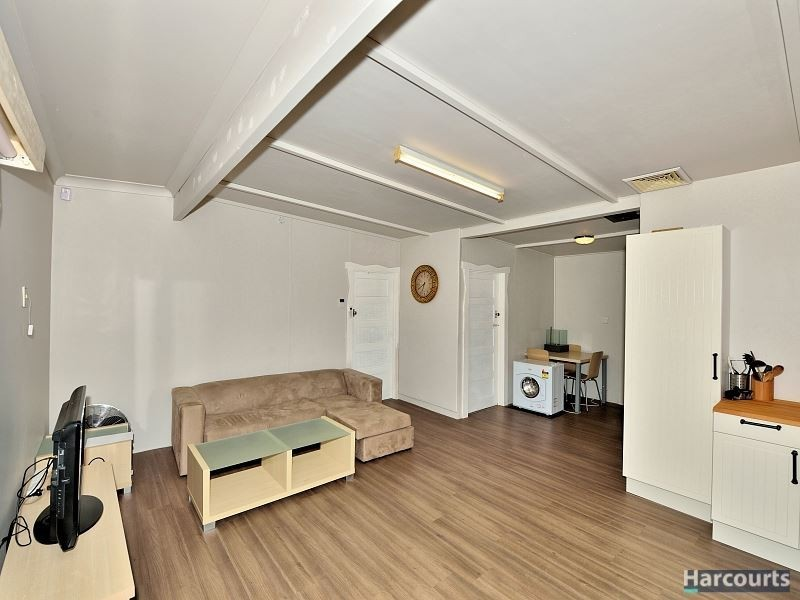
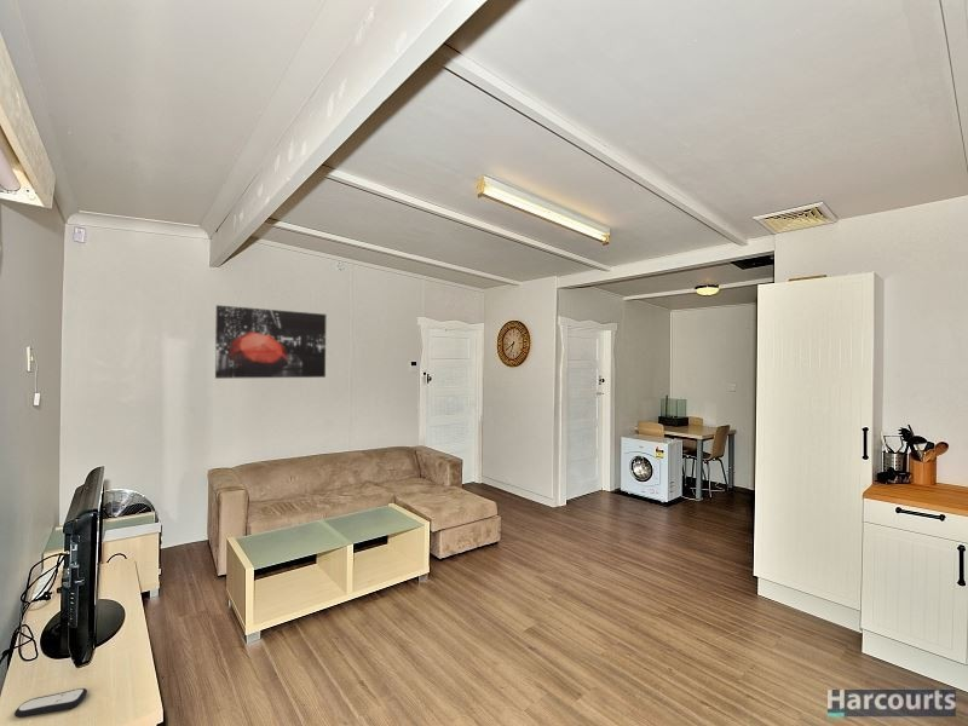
+ wall art [214,304,327,380]
+ remote control [13,687,88,719]
